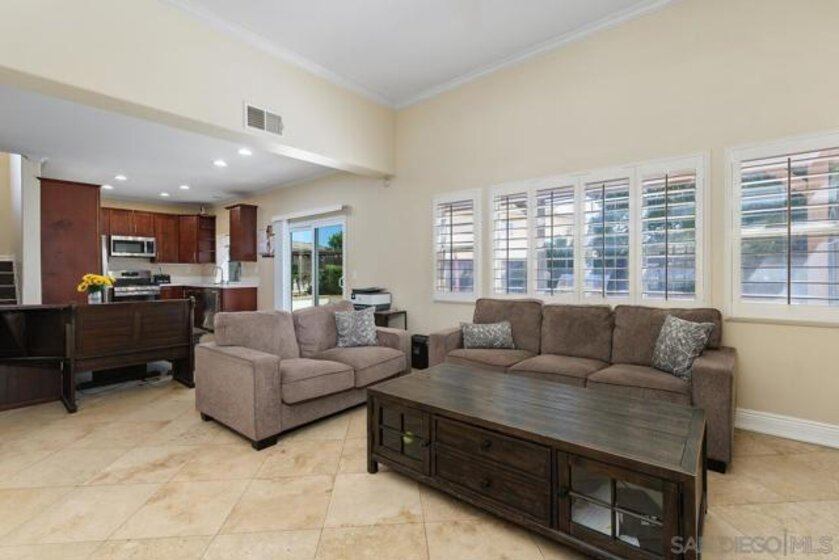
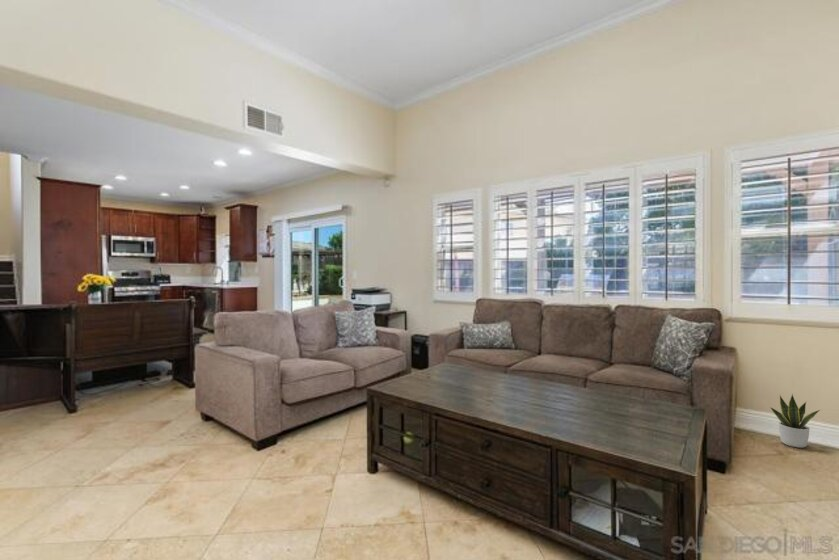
+ potted plant [769,393,821,449]
